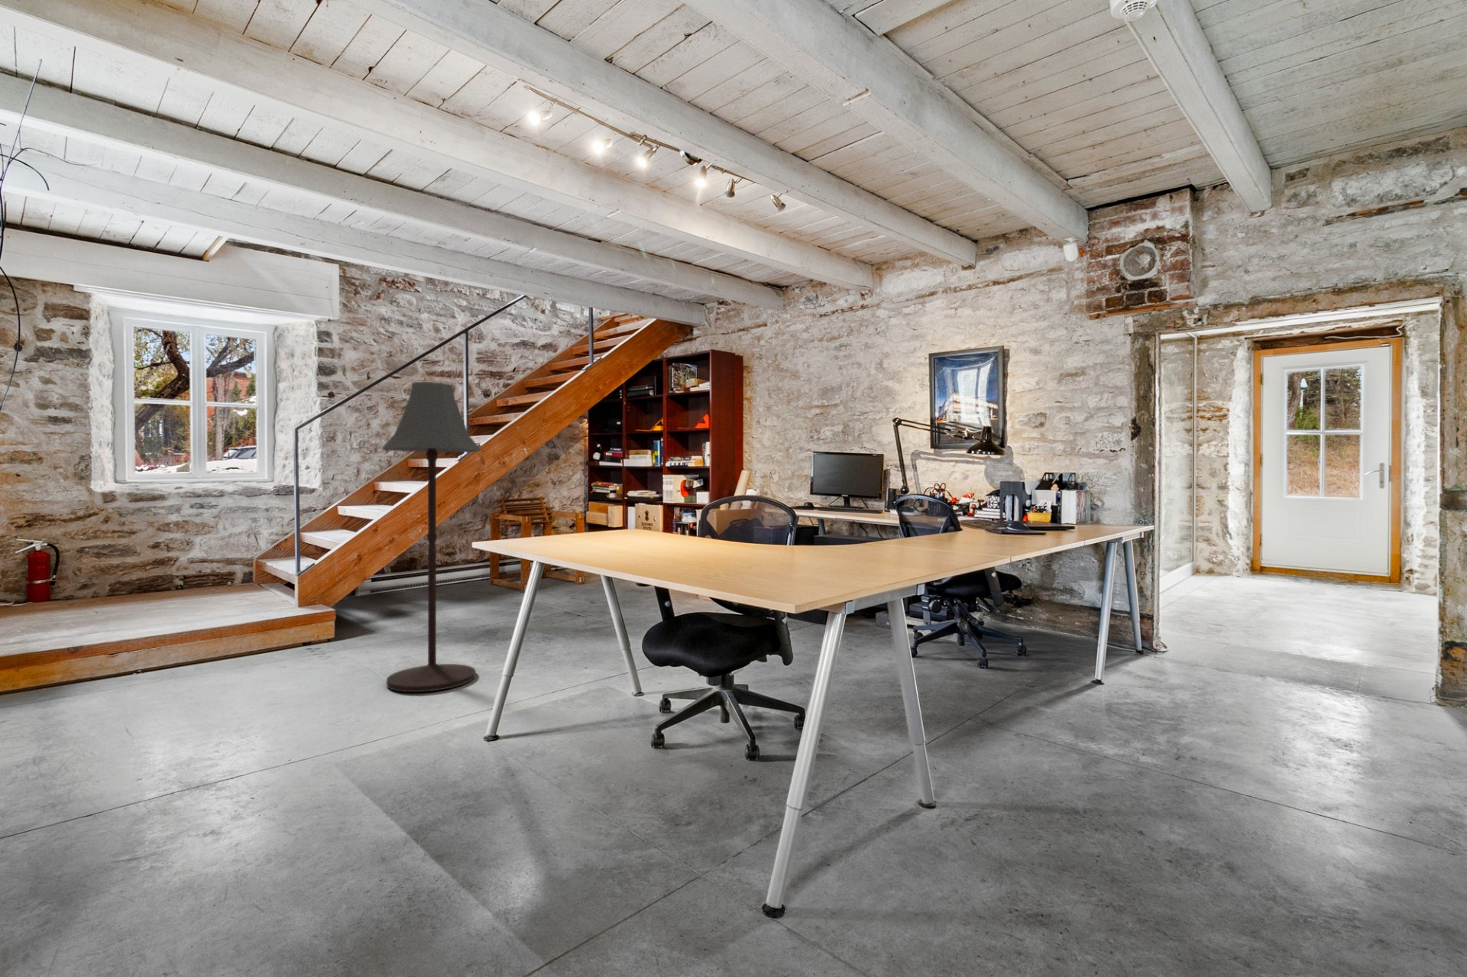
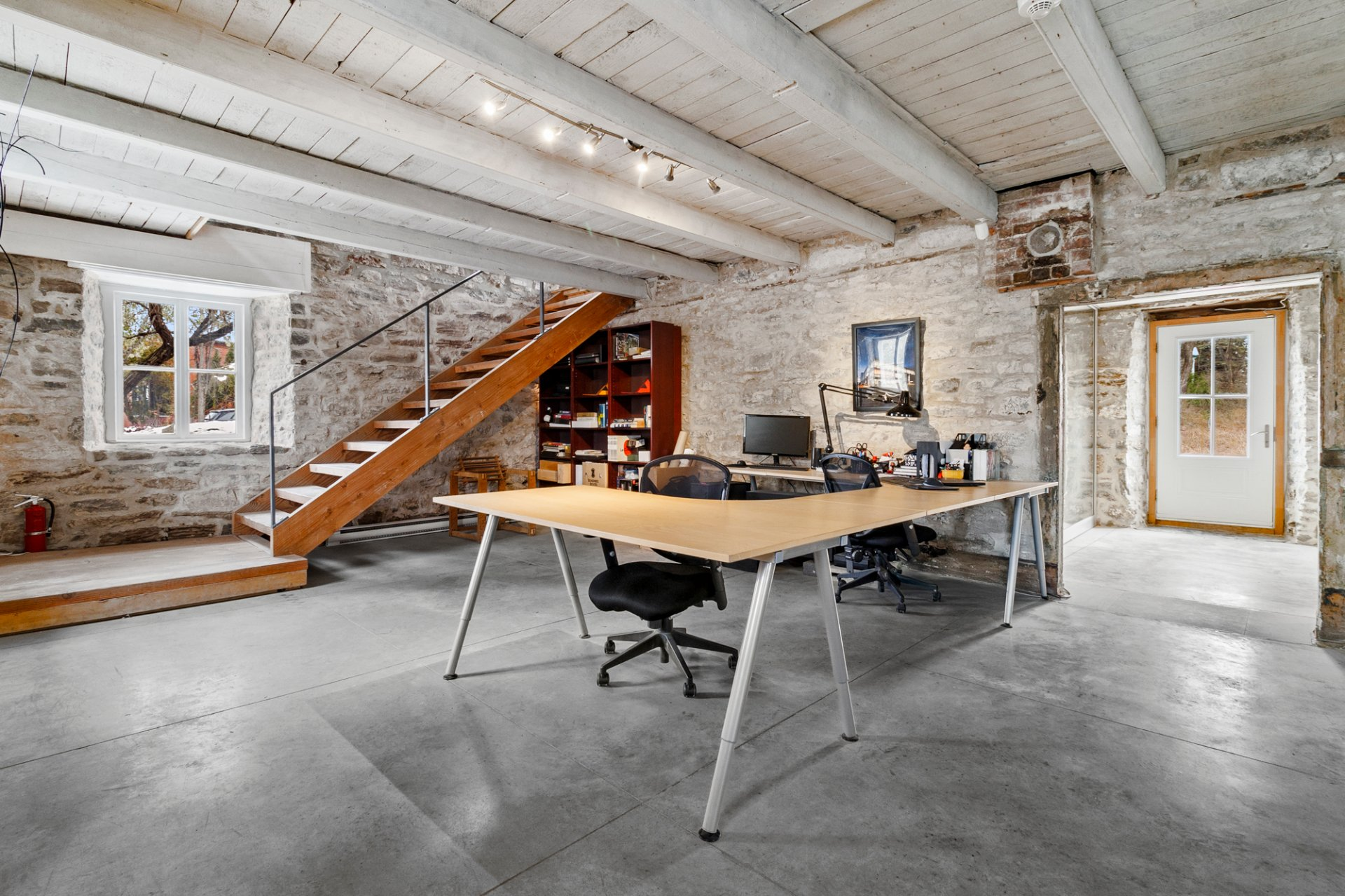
- floor lamp [382,382,482,692]
